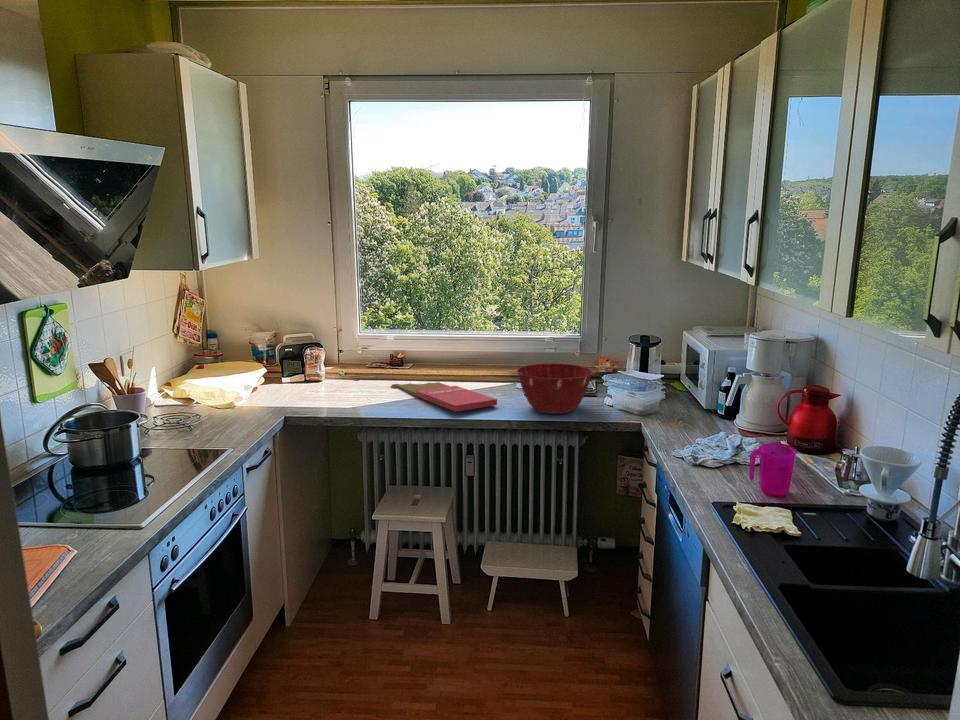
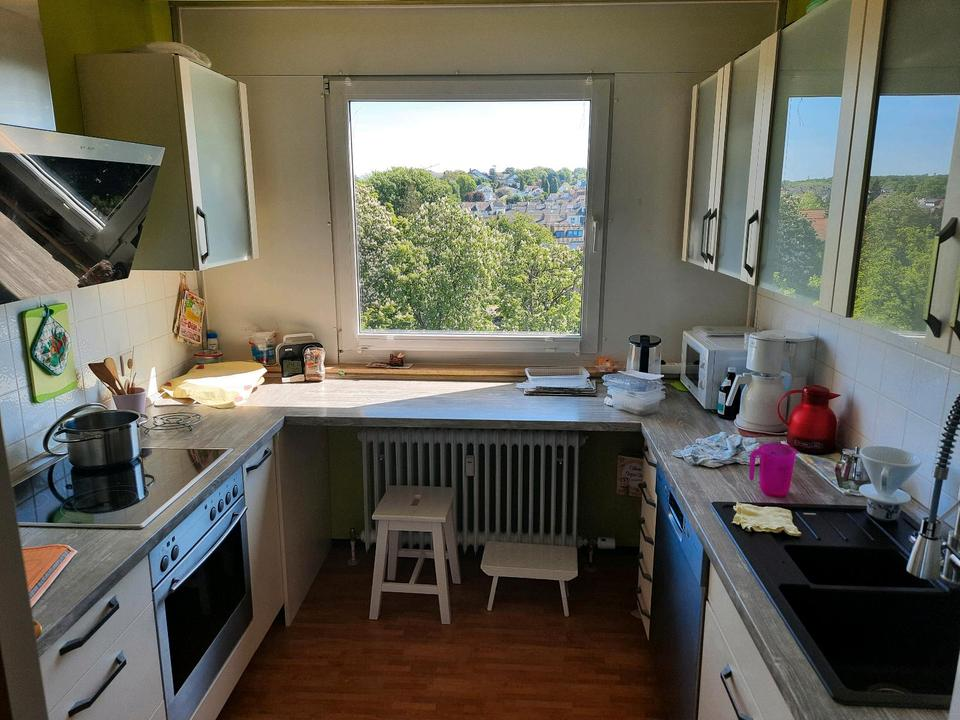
- cutting board [391,381,498,413]
- mixing bowl [516,362,594,415]
